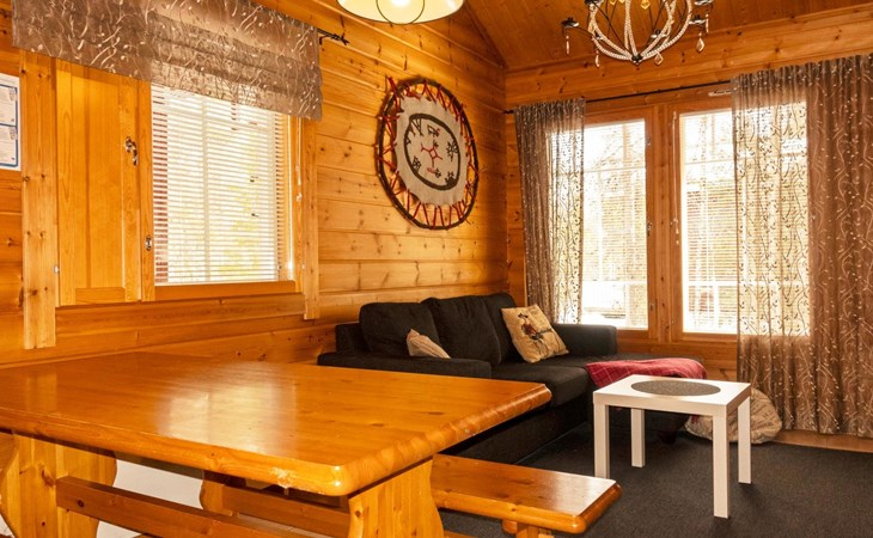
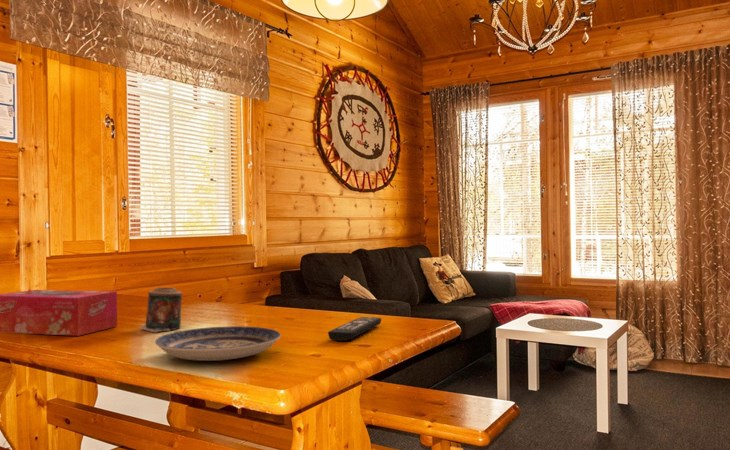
+ plate [154,325,282,362]
+ tissue box [0,289,118,337]
+ remote control [327,316,382,342]
+ candle [140,287,183,334]
